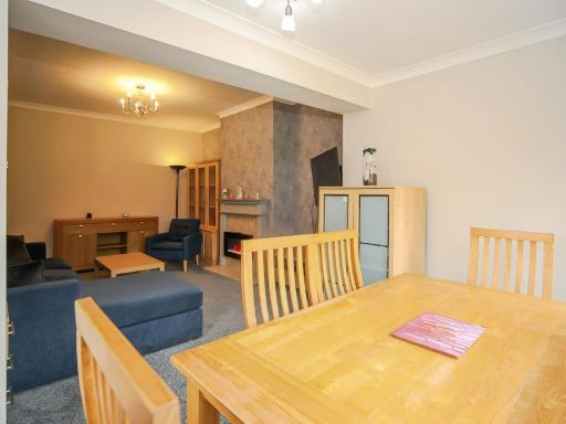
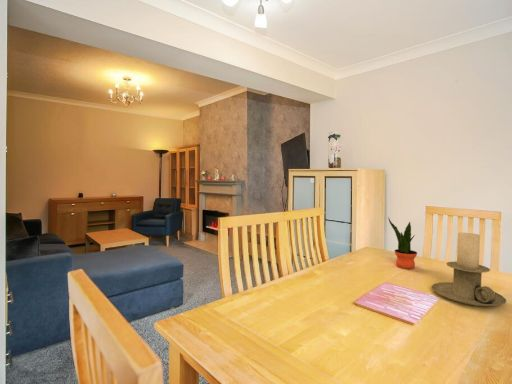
+ potted plant [387,216,418,270]
+ candle holder [430,232,507,308]
